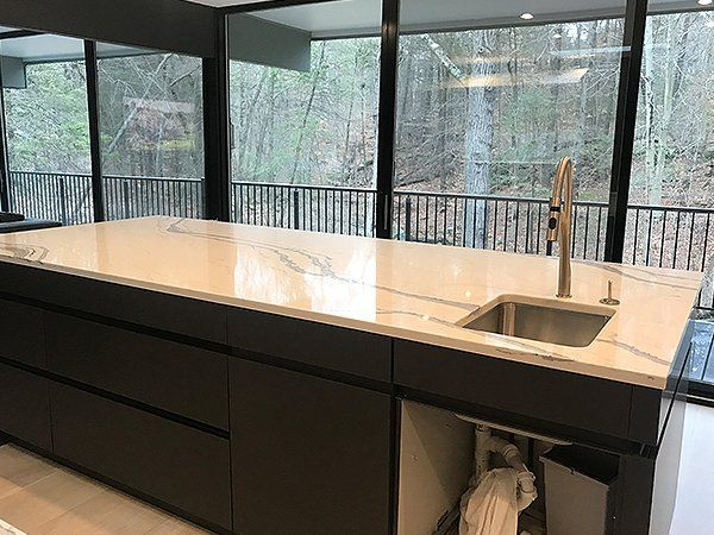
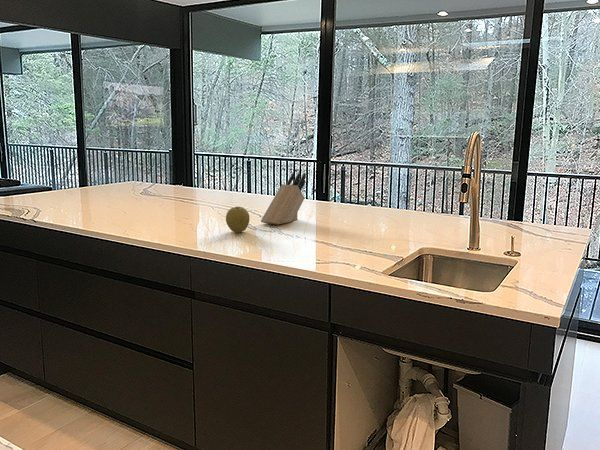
+ knife block [260,172,307,225]
+ fruit [225,206,251,234]
